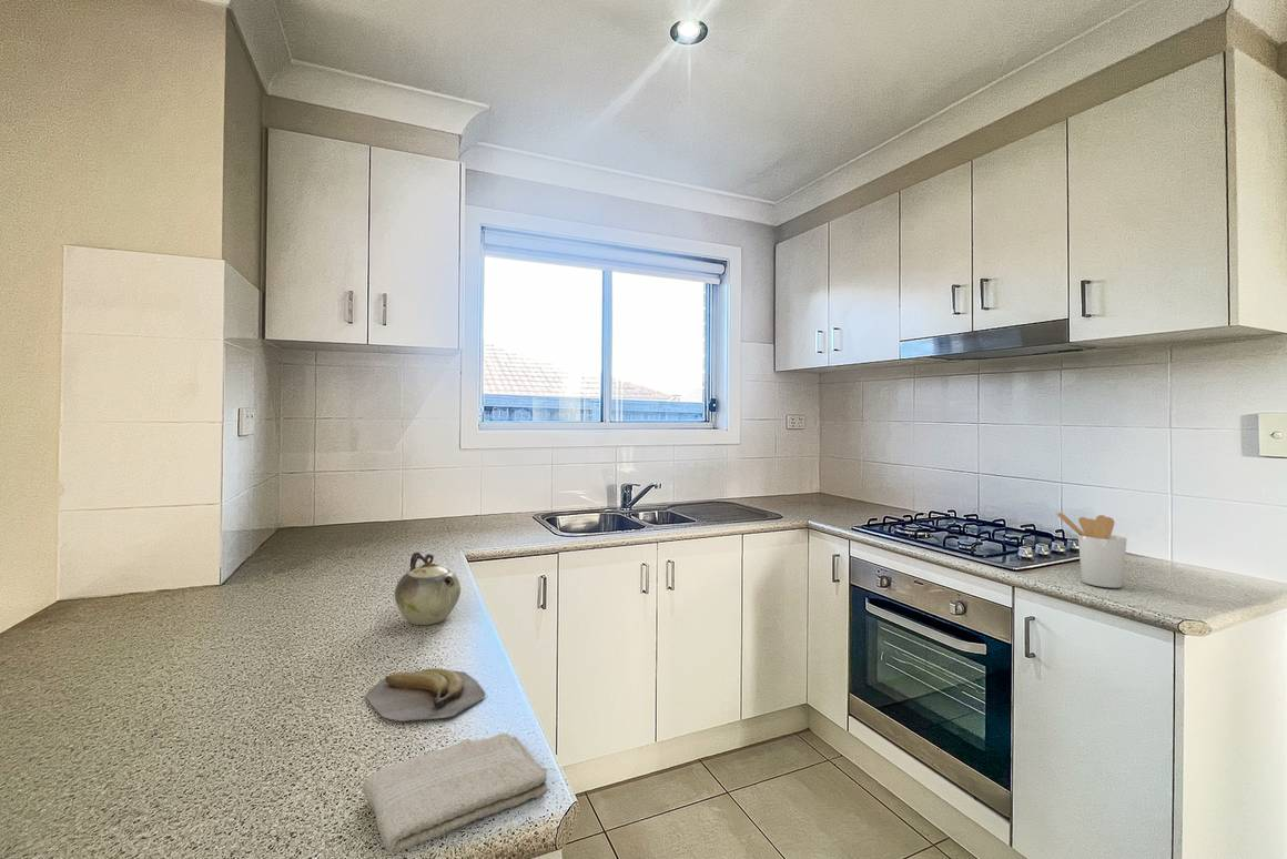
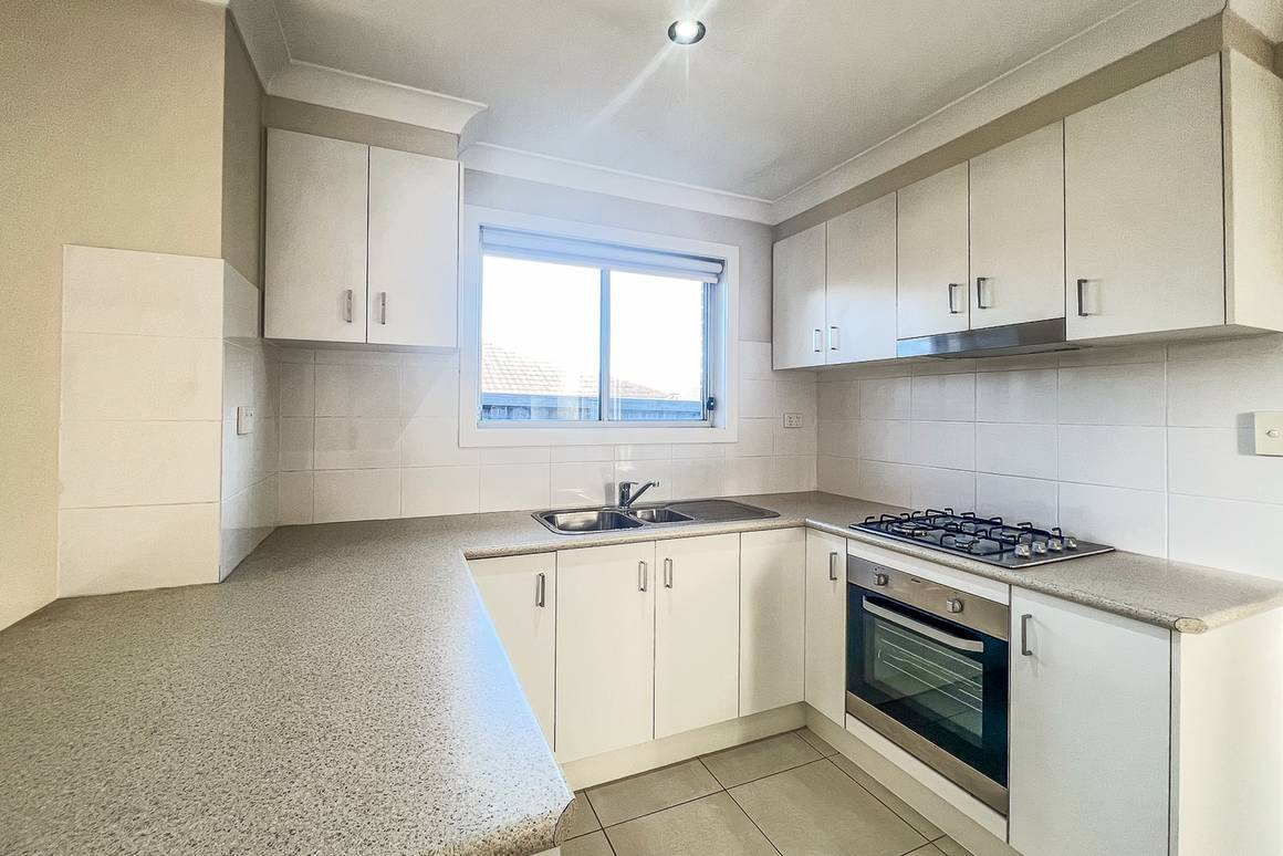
- banana [364,667,486,722]
- washcloth [362,732,548,853]
- utensil holder [1056,512,1127,589]
- teapot [394,552,462,626]
